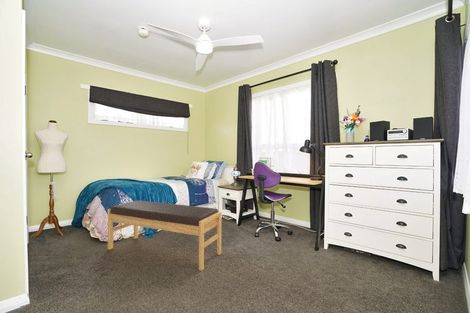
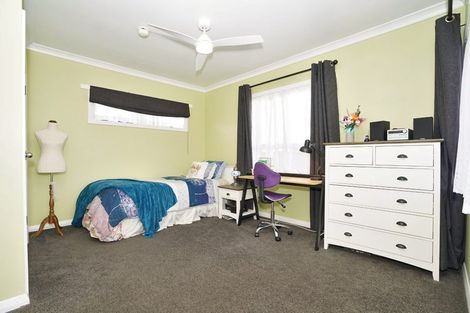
- bench [107,200,222,272]
